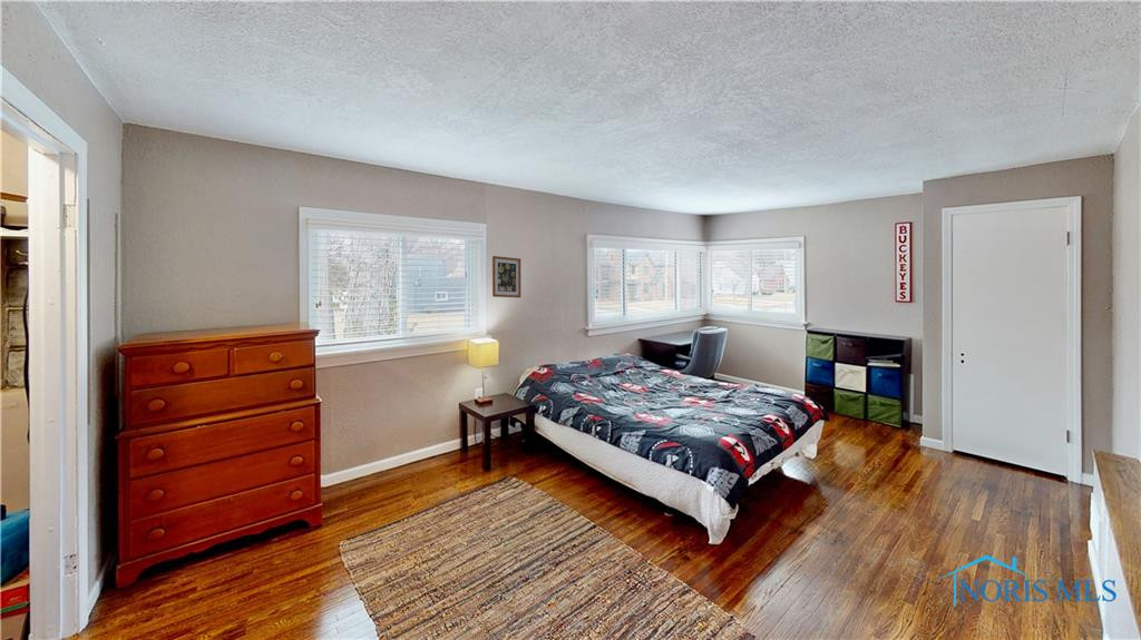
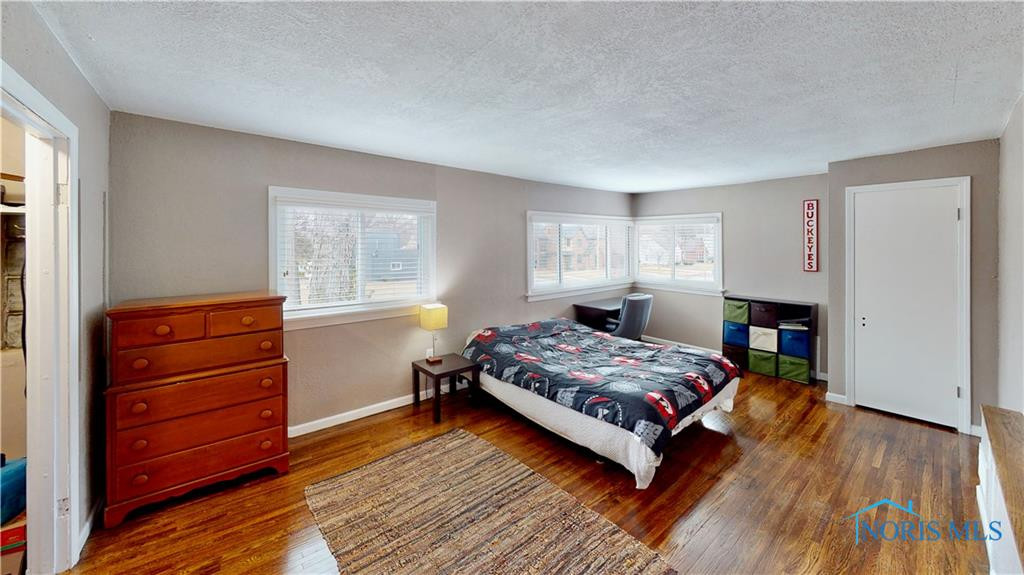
- wall art [491,255,523,298]
